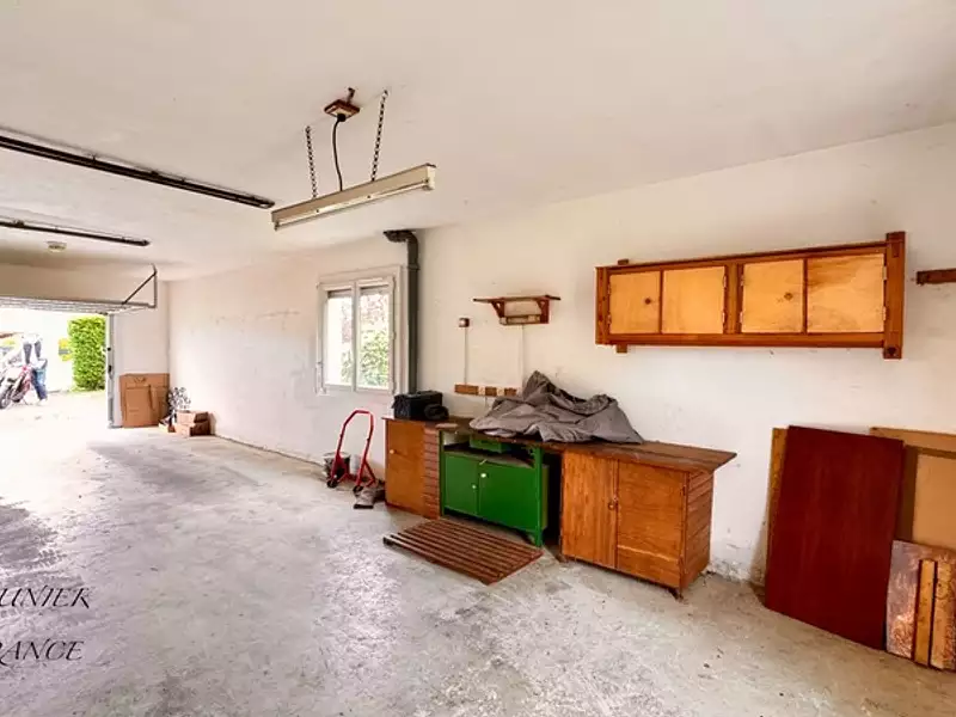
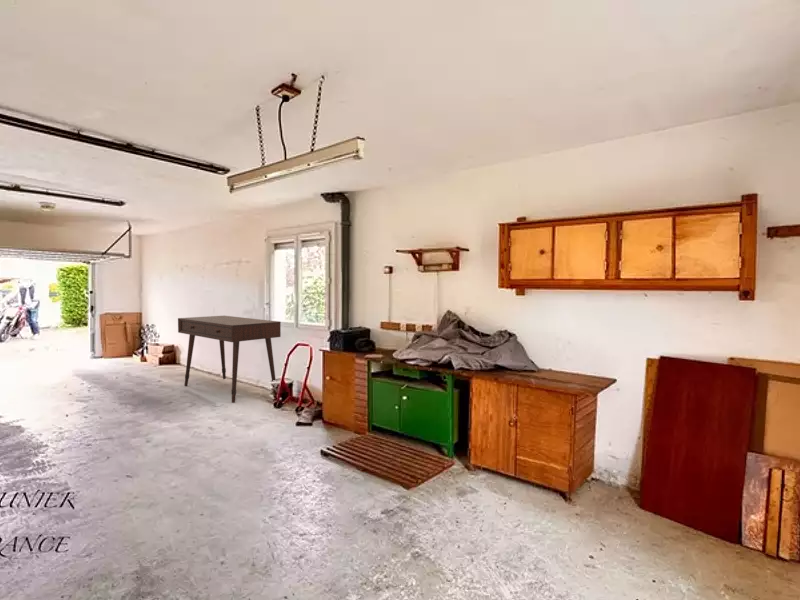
+ desk [177,315,282,404]
